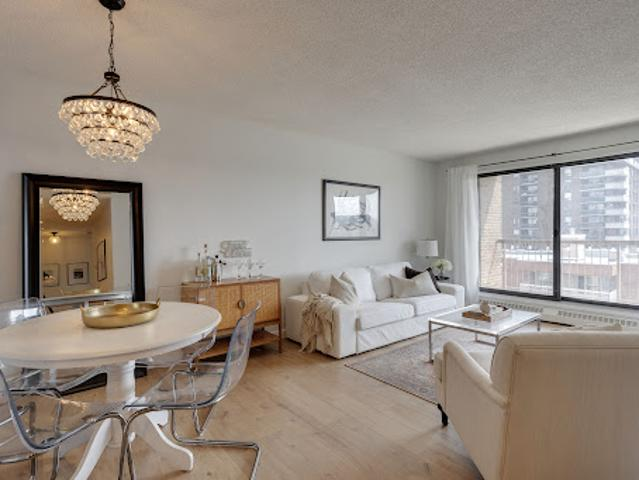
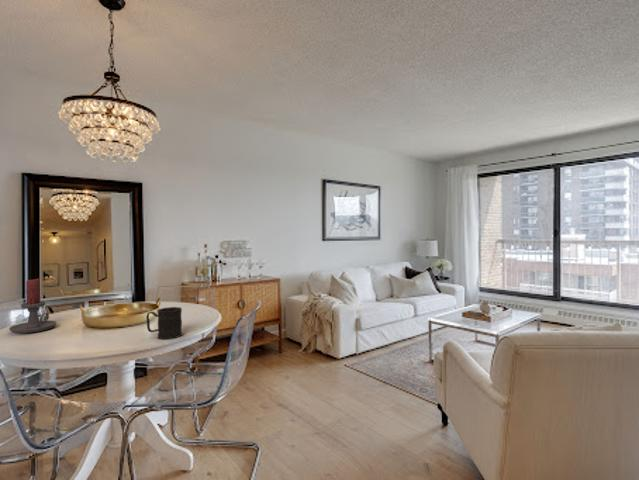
+ candle holder [8,278,57,334]
+ mug [145,306,183,340]
